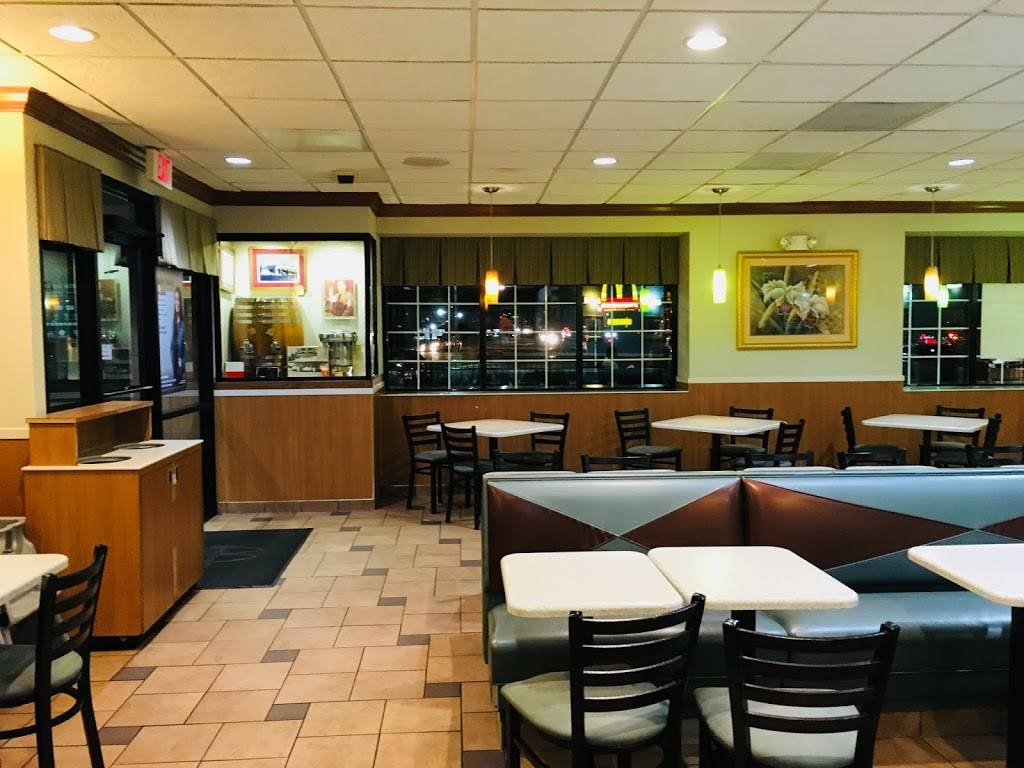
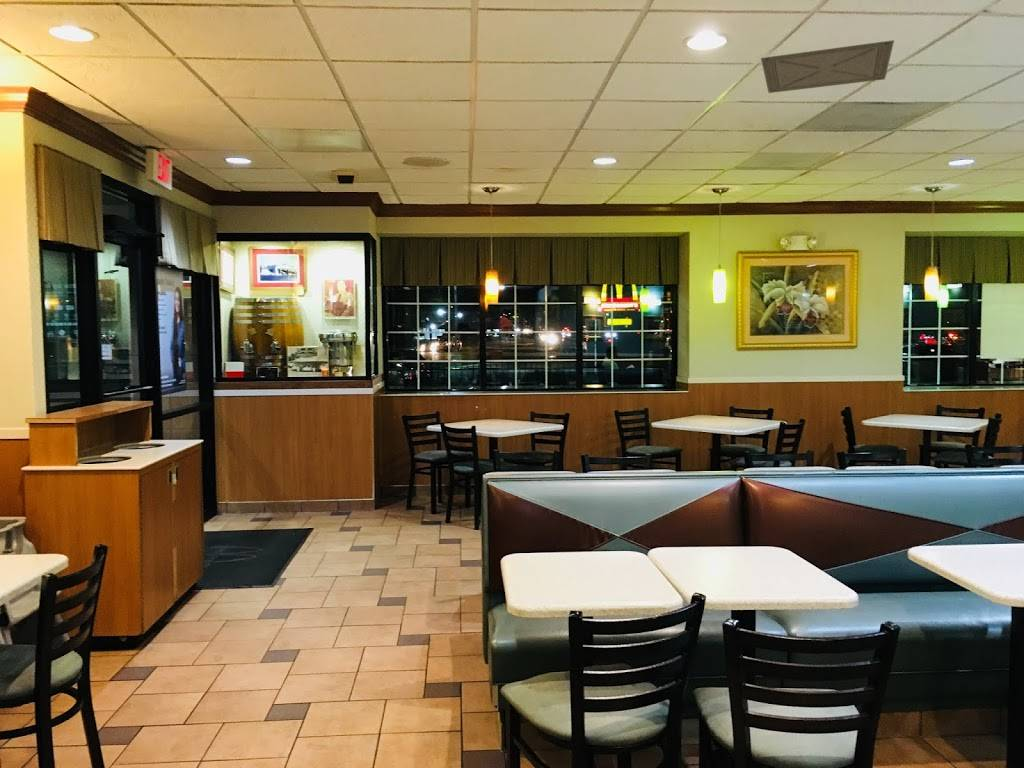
+ ceiling vent [760,39,895,94]
